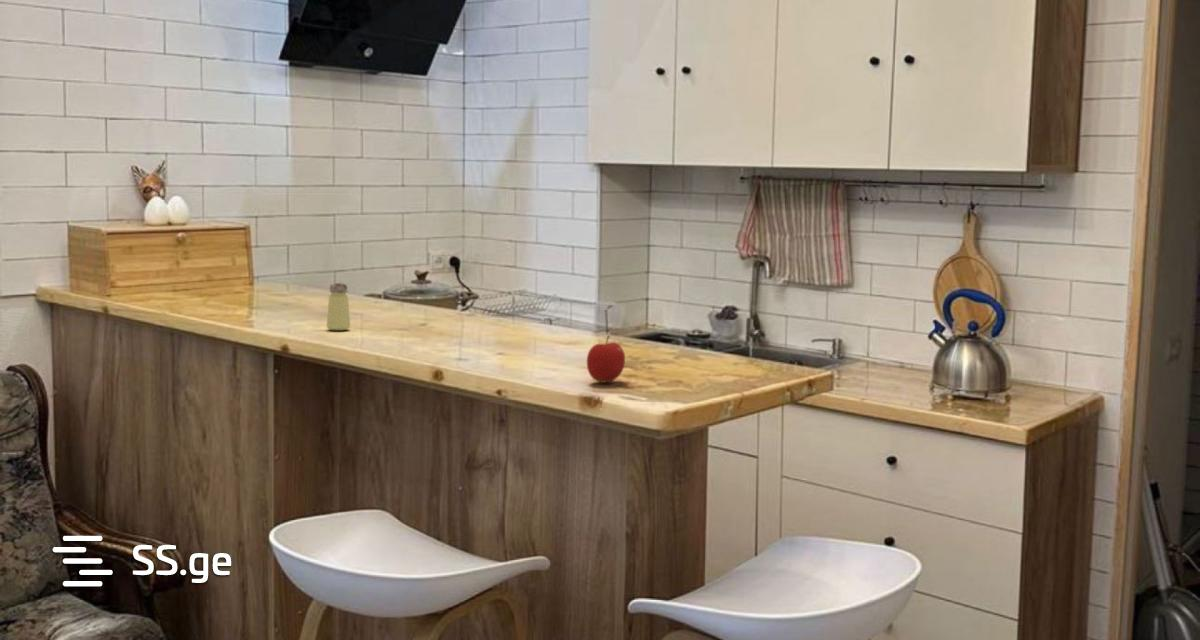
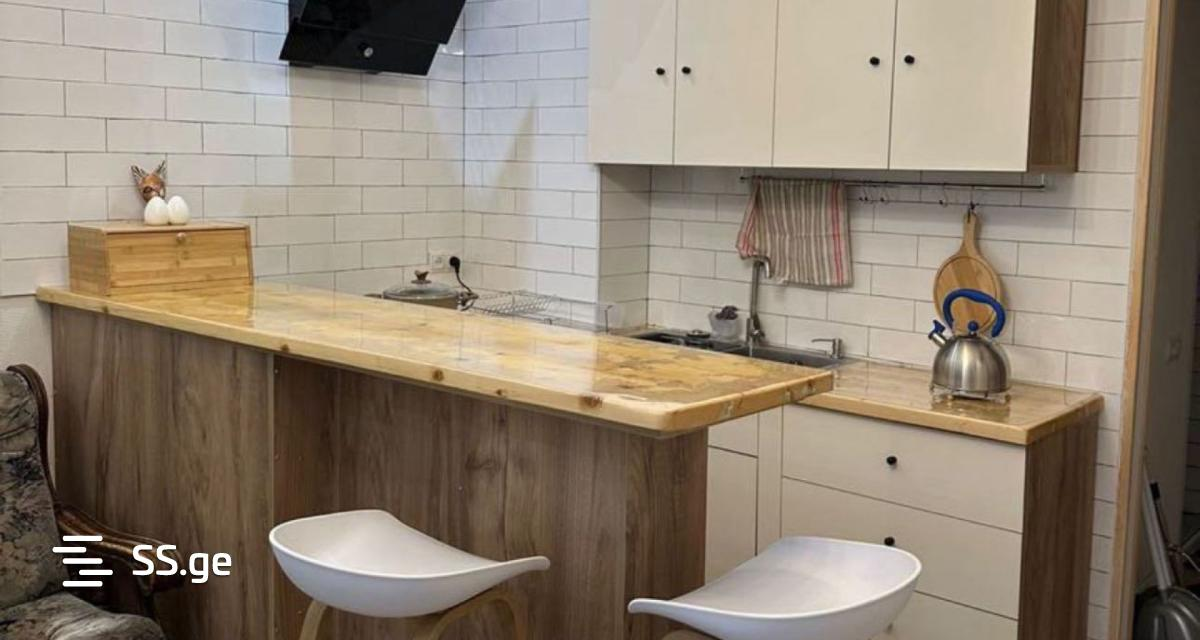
- apple [586,334,626,384]
- saltshaker [326,282,351,331]
